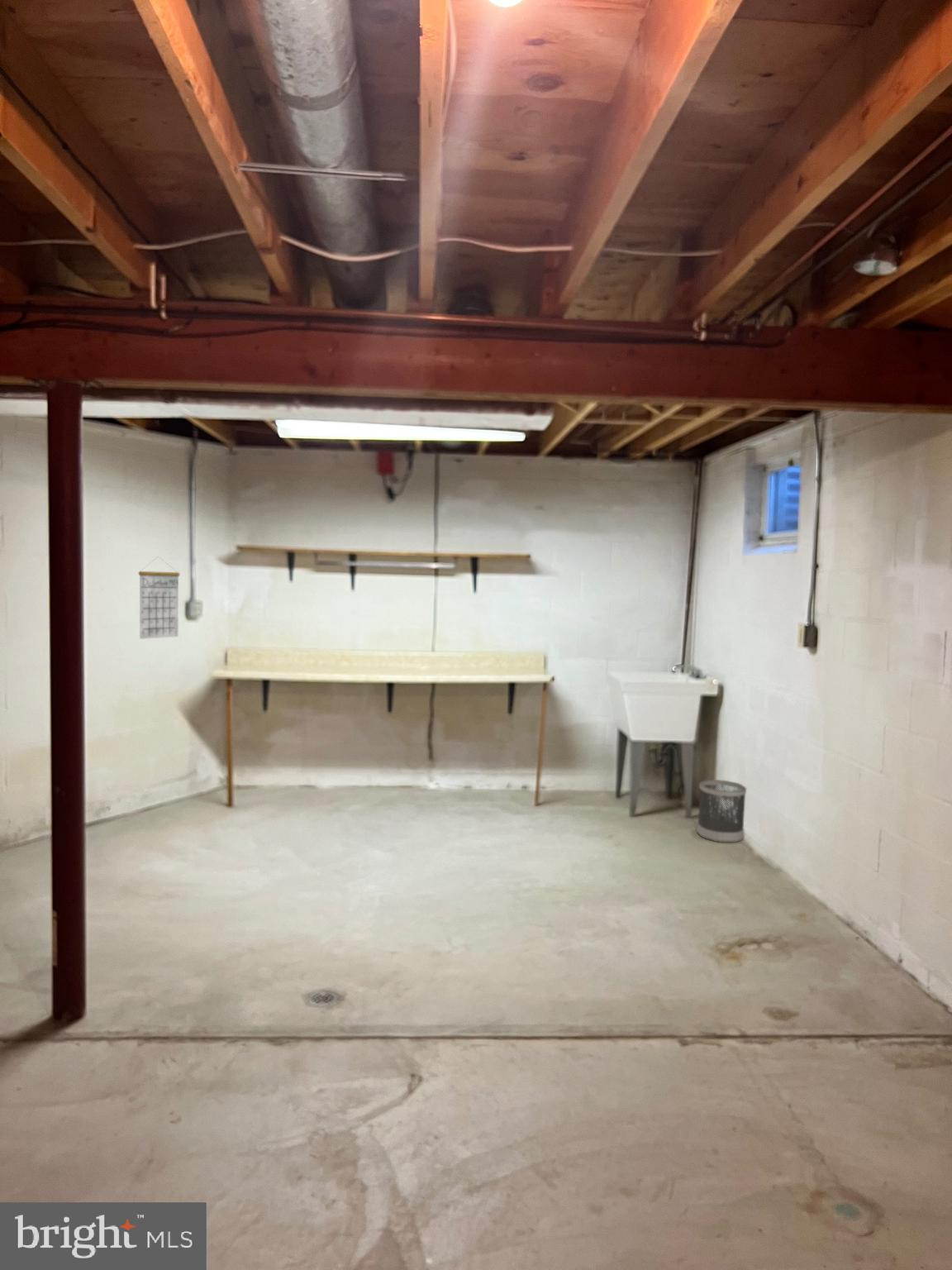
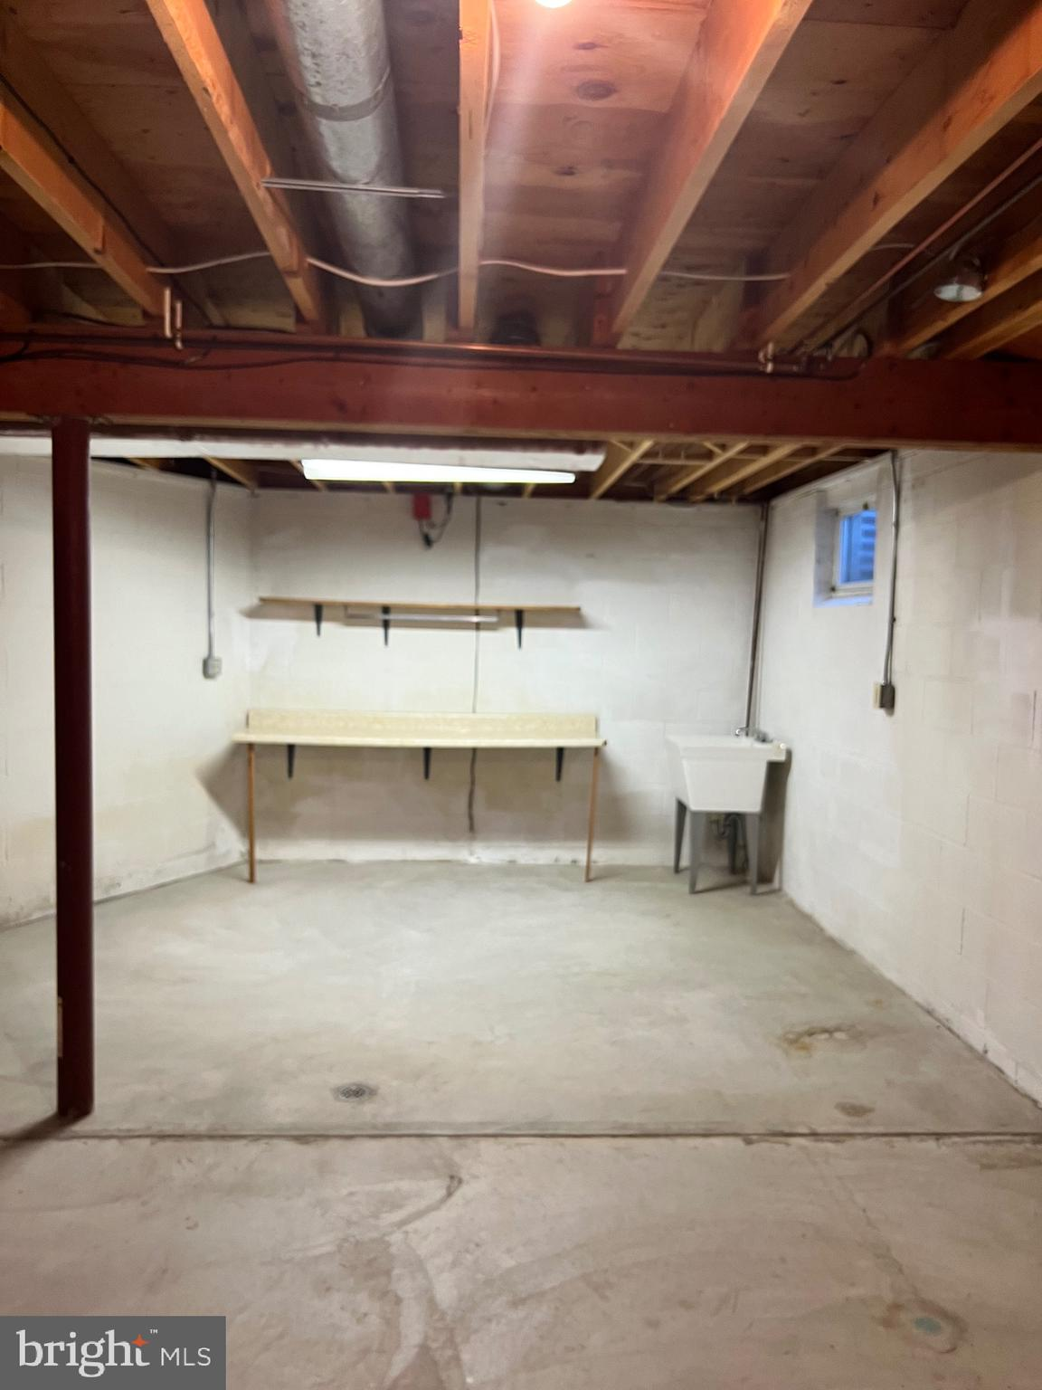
- calendar [138,556,181,640]
- wastebasket [696,779,747,843]
